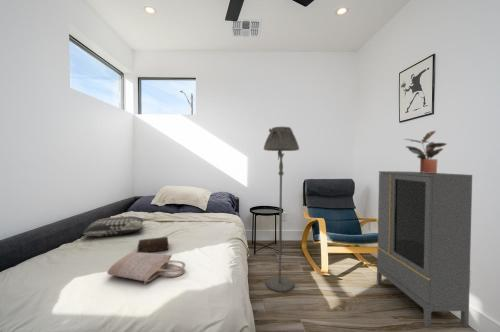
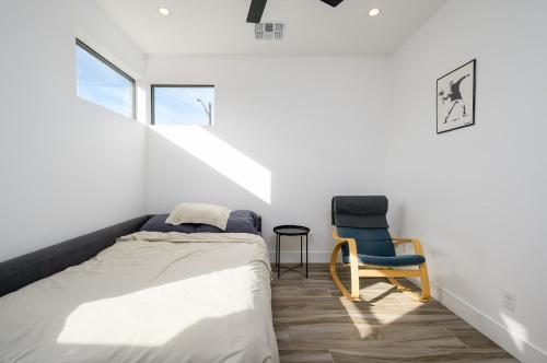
- shopping bag [106,252,186,285]
- cushion [82,215,144,237]
- potted plant [405,129,448,173]
- bible [137,236,169,253]
- floor lamp [263,126,300,293]
- cabinet [376,170,473,328]
